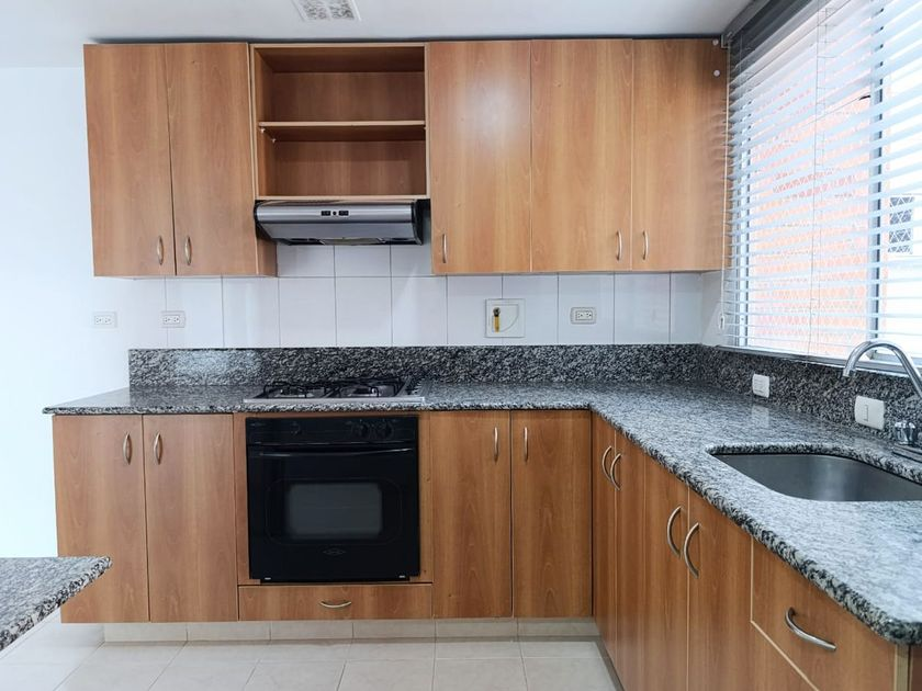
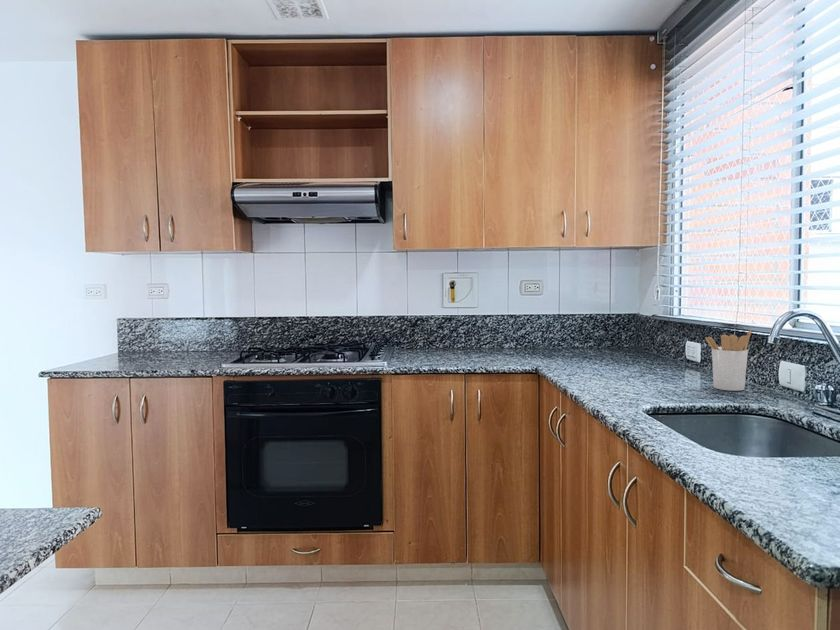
+ utensil holder [704,329,752,392]
